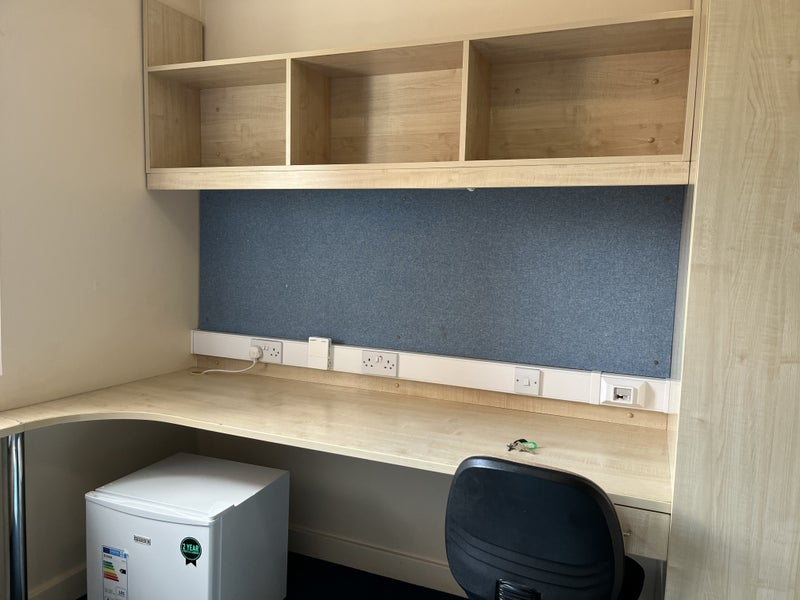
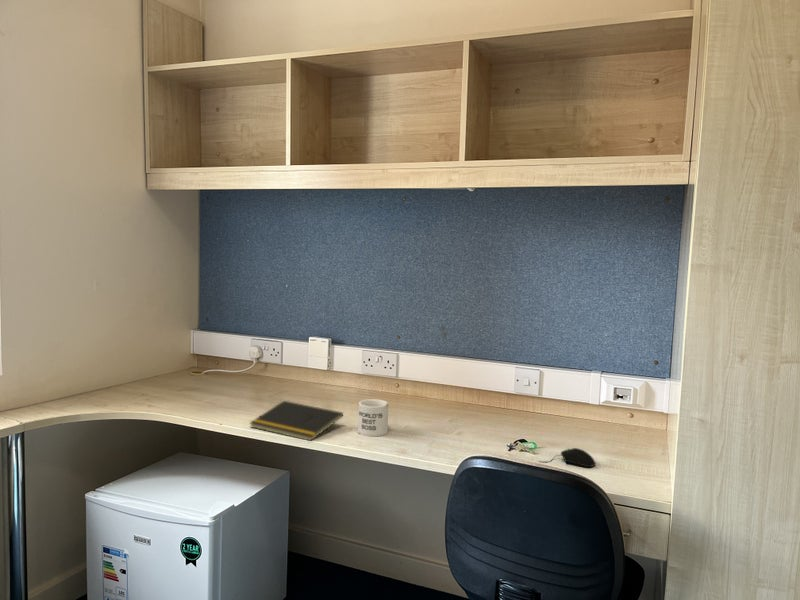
+ notepad [248,400,344,442]
+ computer mouse [538,447,596,468]
+ mug [357,398,389,438]
